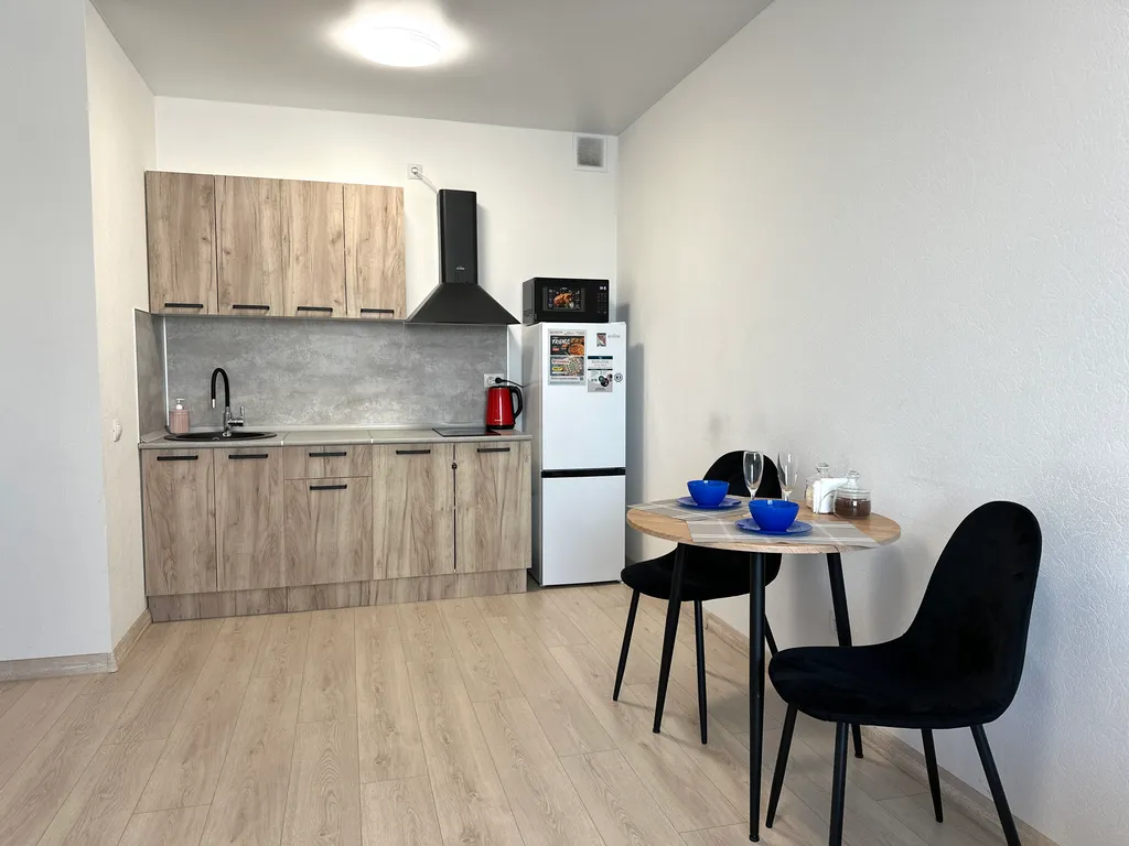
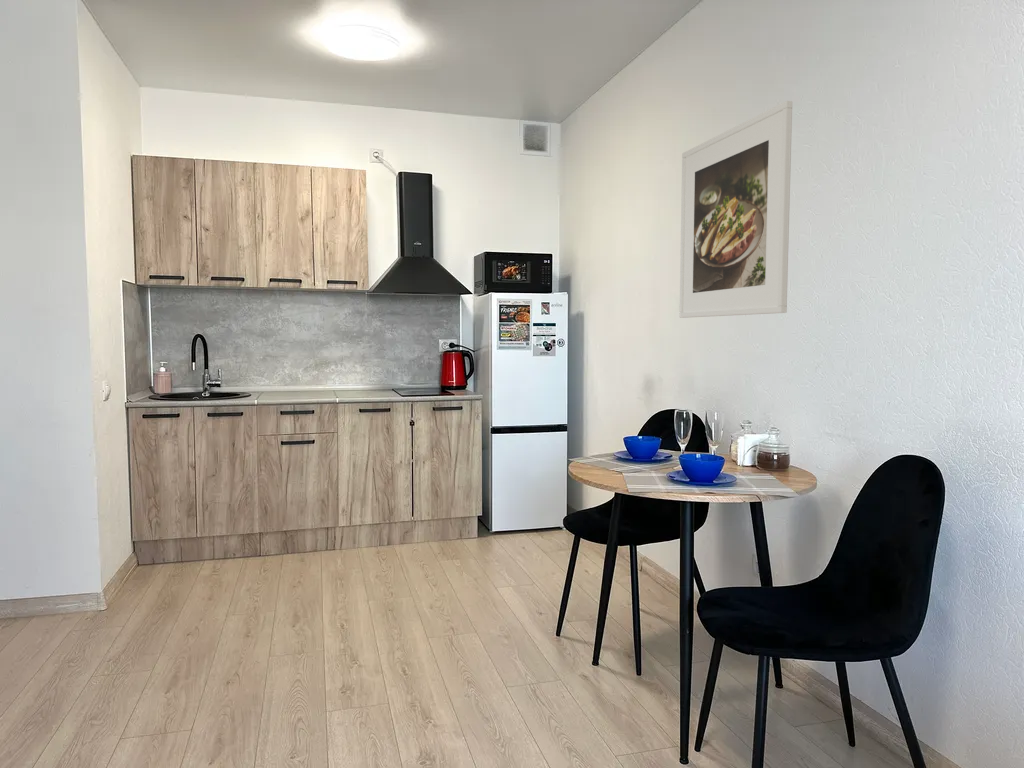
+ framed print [678,100,793,319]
